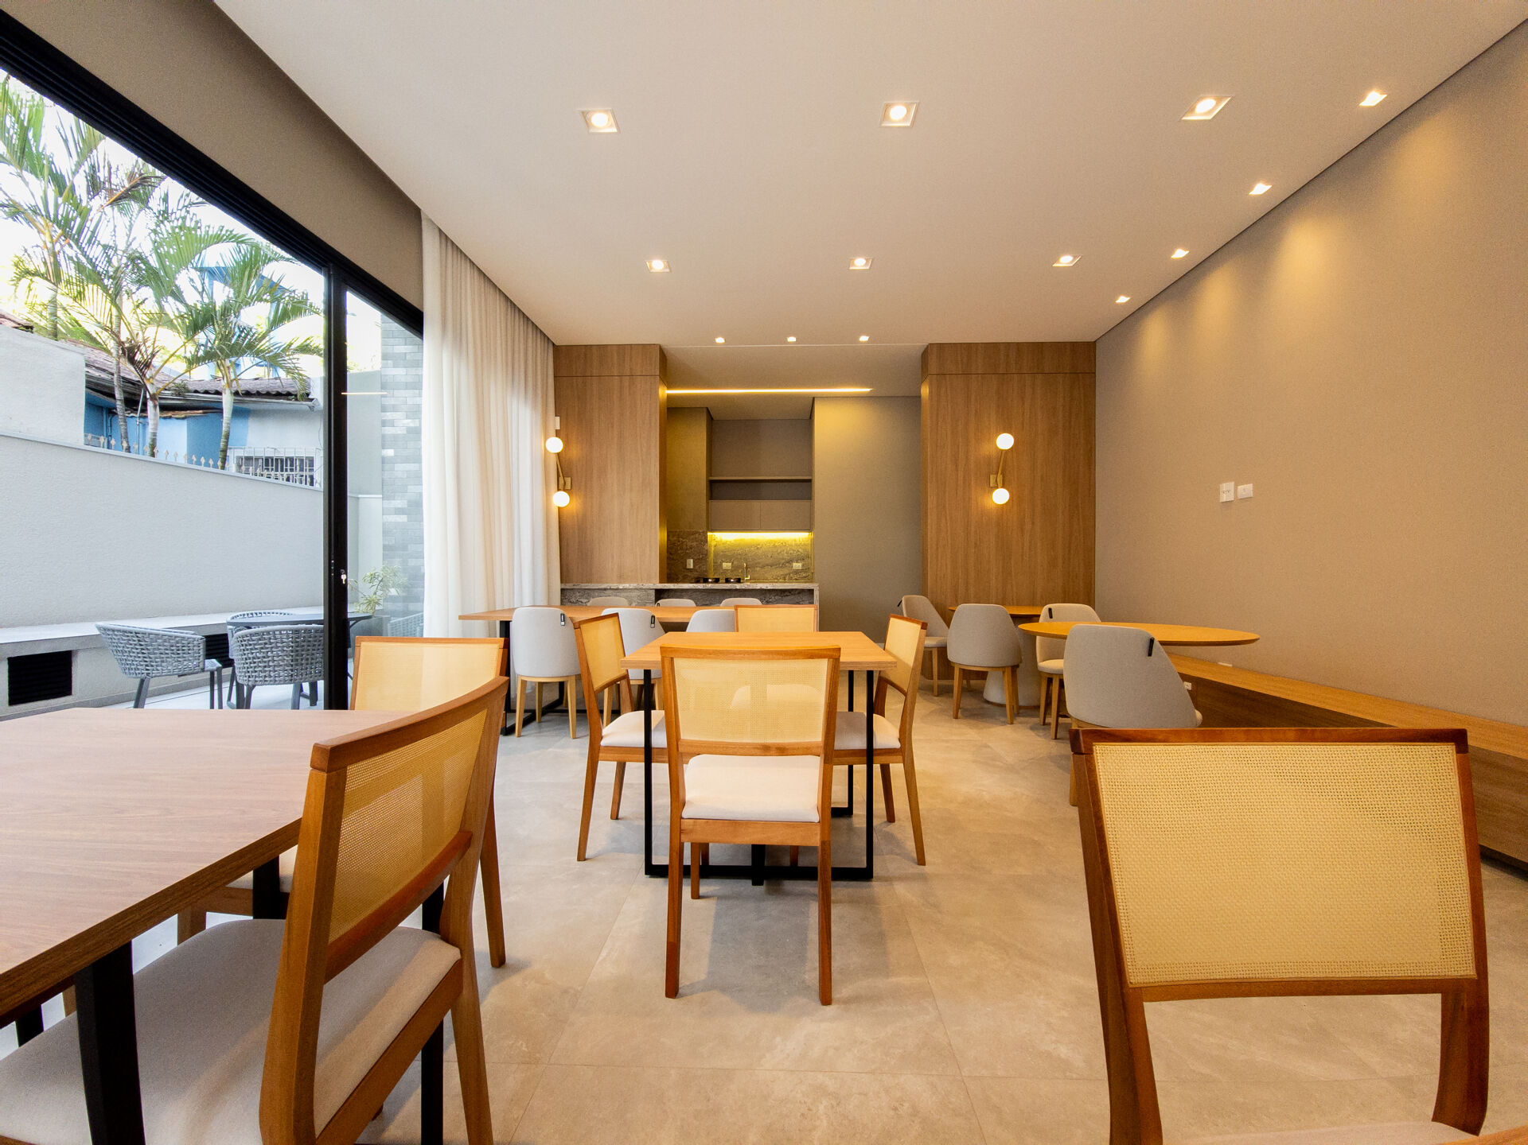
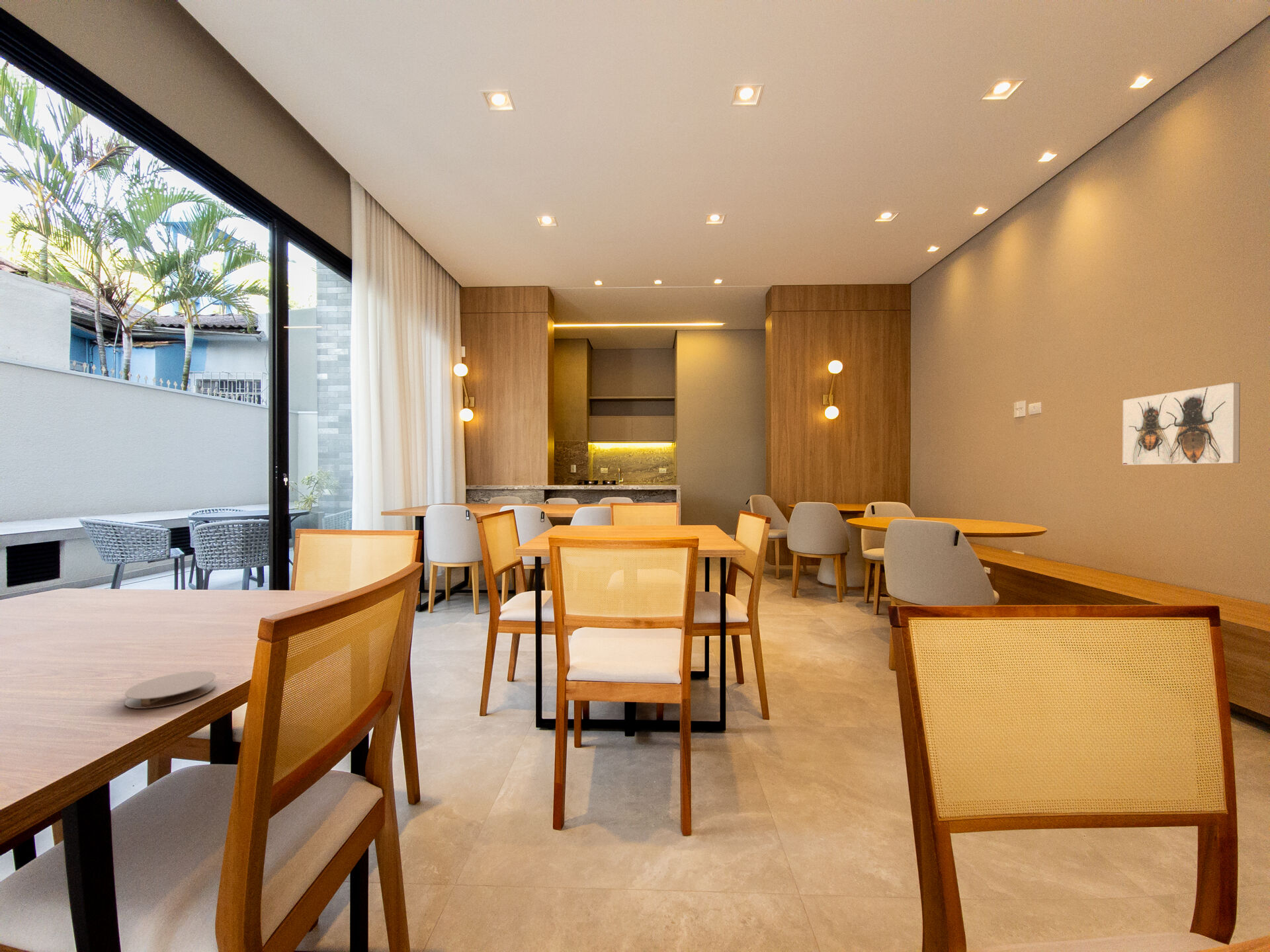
+ coaster [124,670,216,709]
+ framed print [1122,382,1241,465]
